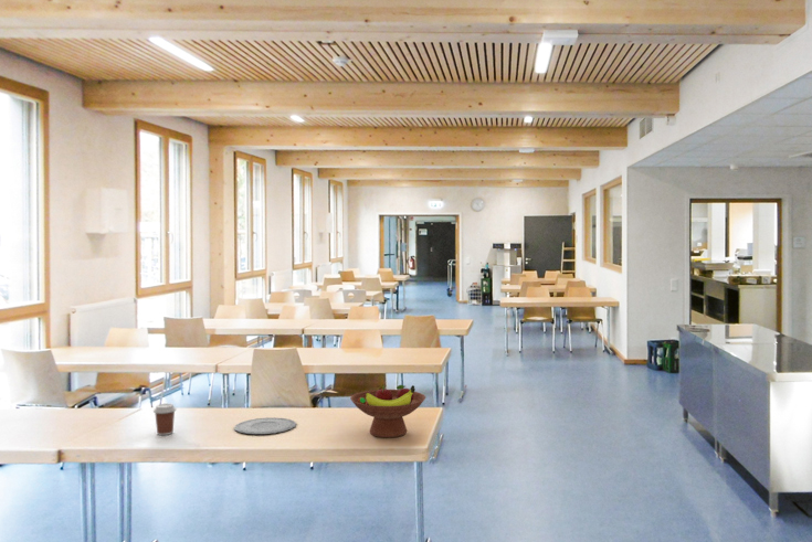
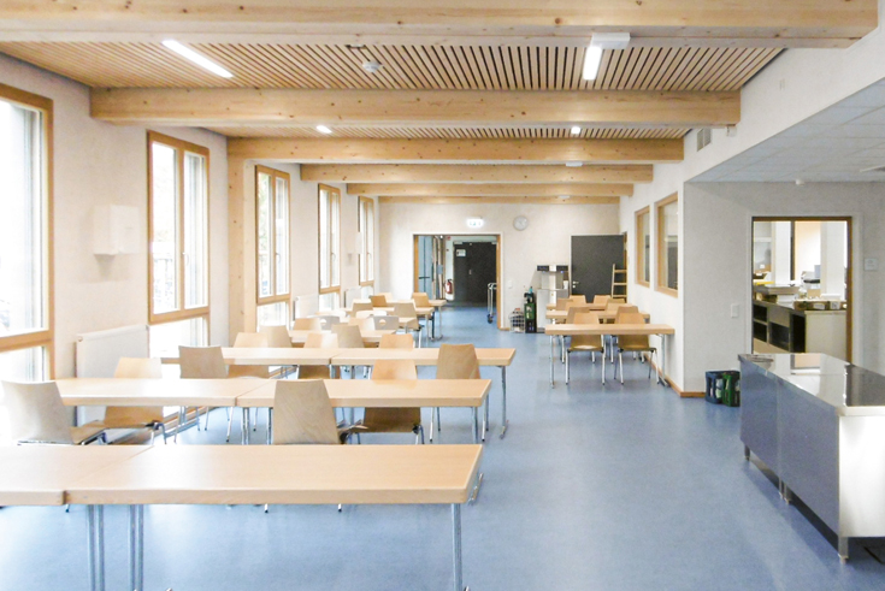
- coffee cup [152,403,177,436]
- plate [233,416,297,436]
- fruit bowl [349,384,426,438]
